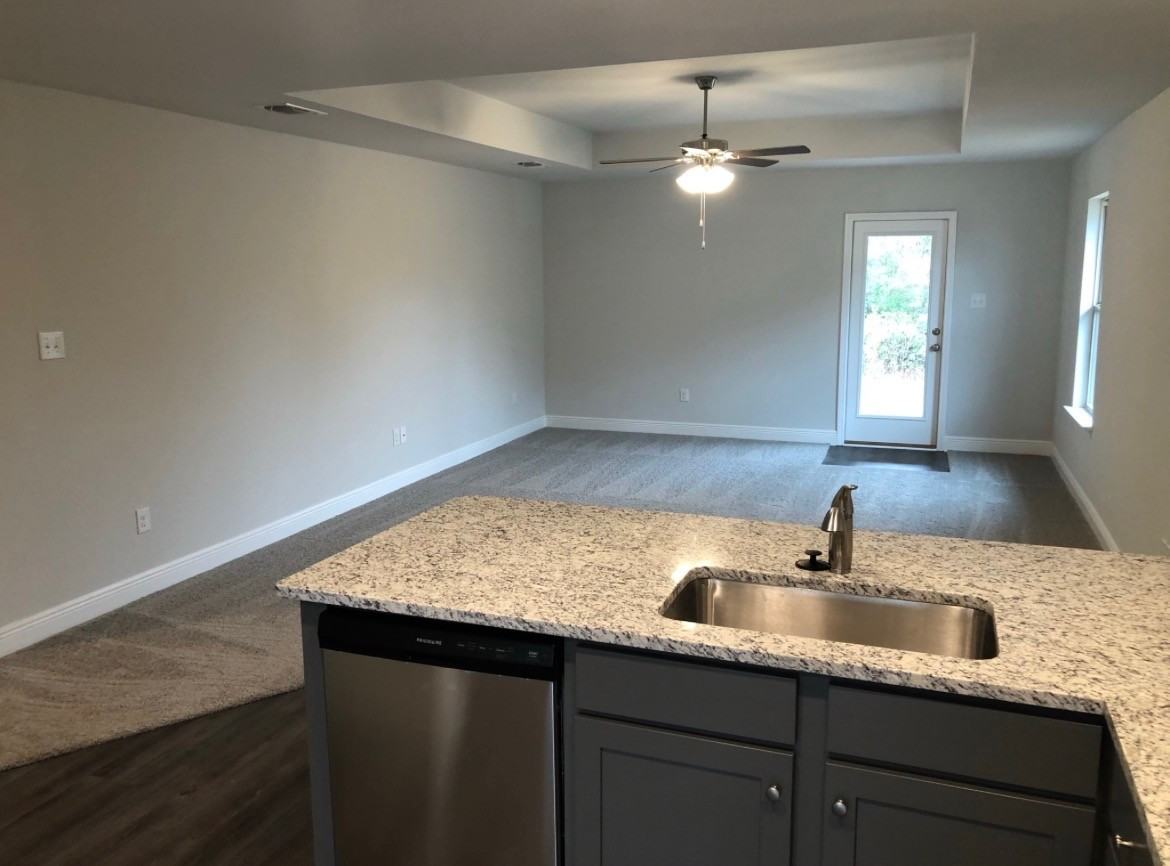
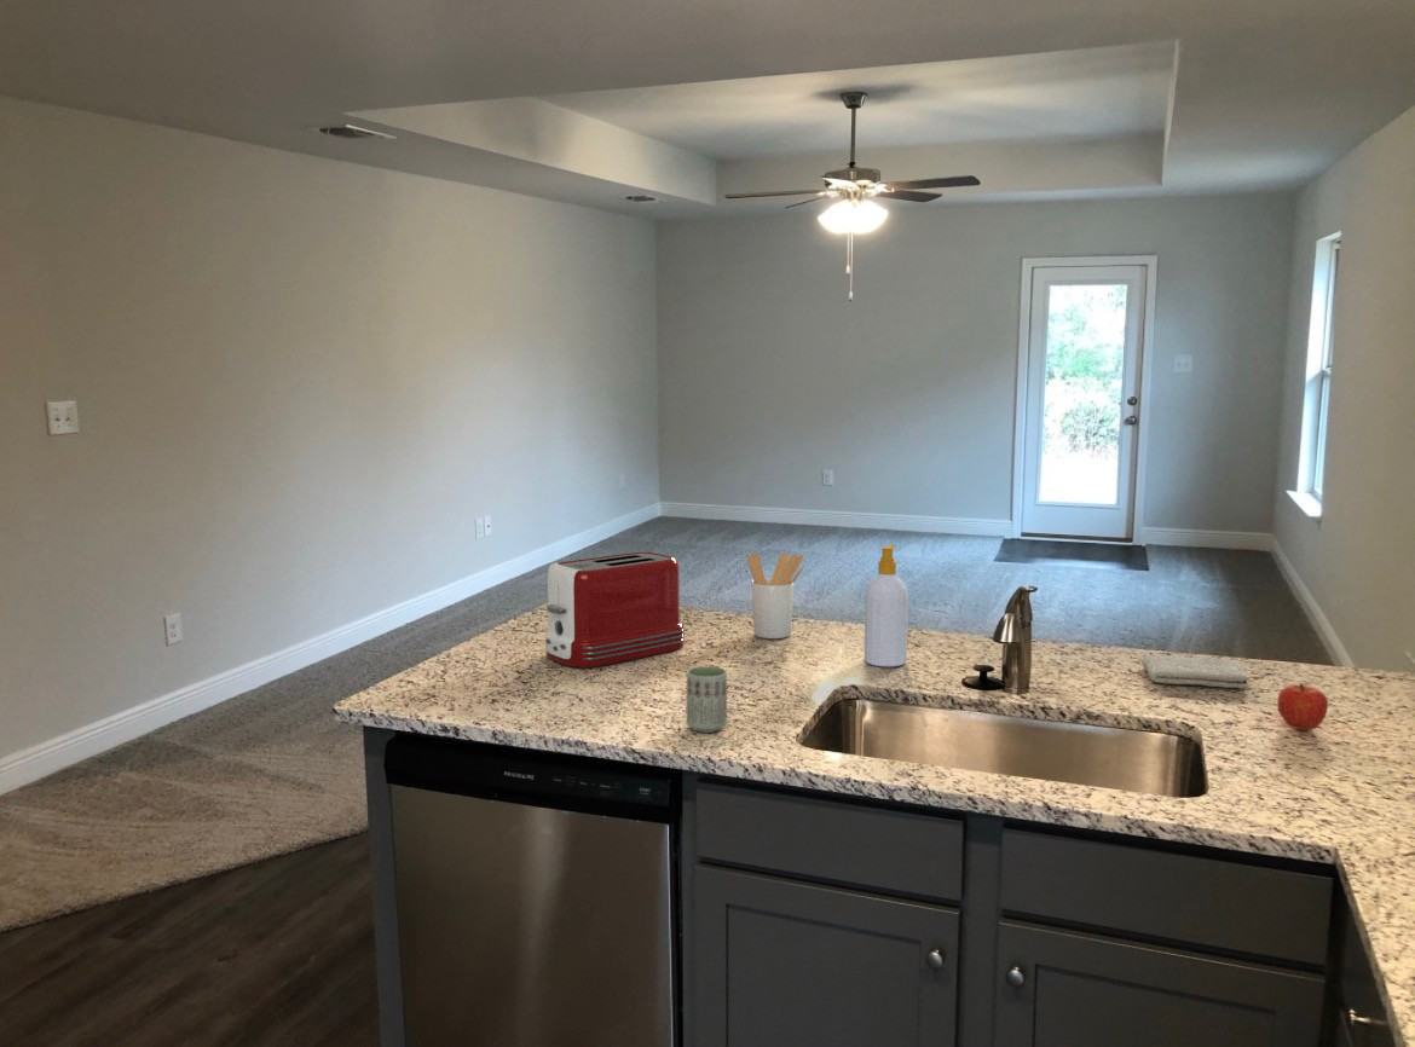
+ fruit [1276,682,1329,731]
+ soap bottle [864,543,909,667]
+ cup [685,665,728,734]
+ toaster [544,551,686,669]
+ utensil holder [746,551,804,640]
+ washcloth [1140,654,1252,690]
